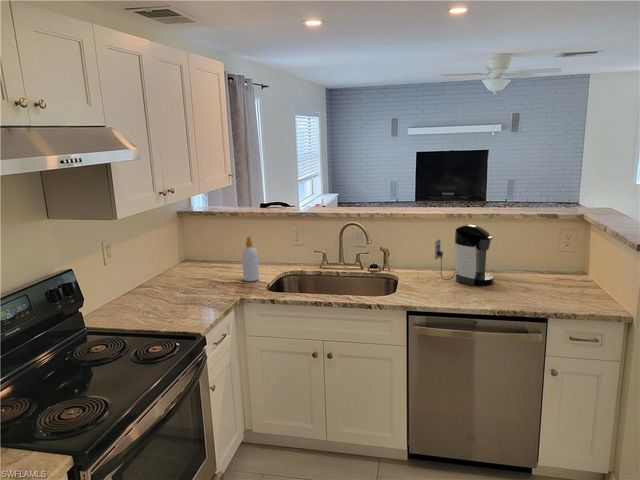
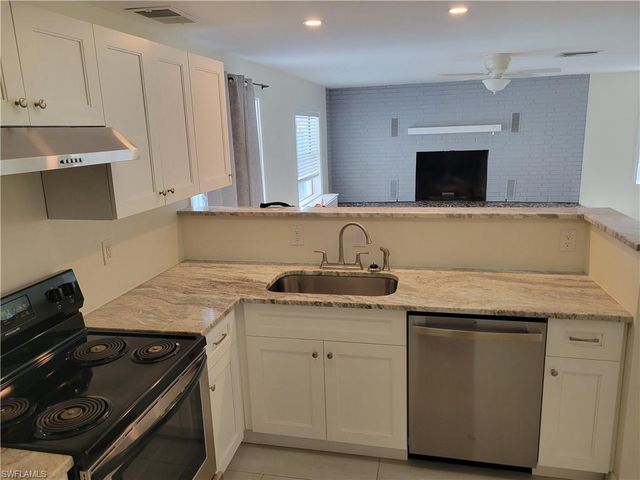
- soap bottle [241,235,260,282]
- coffee maker [434,224,495,287]
